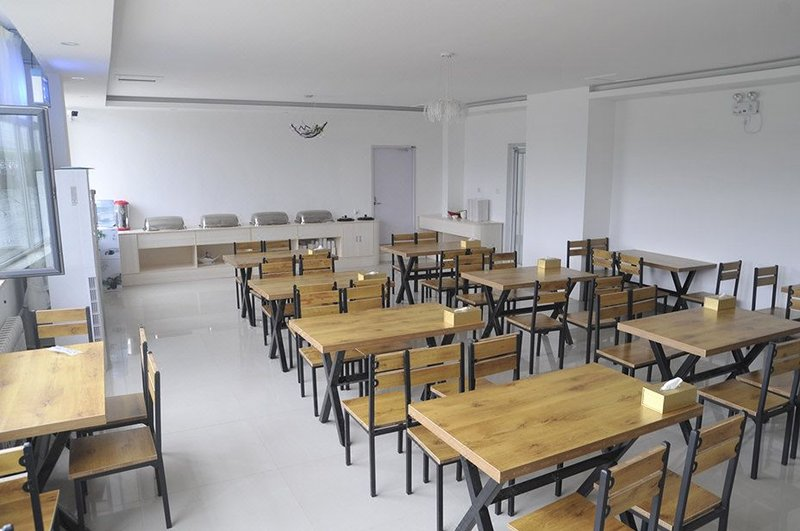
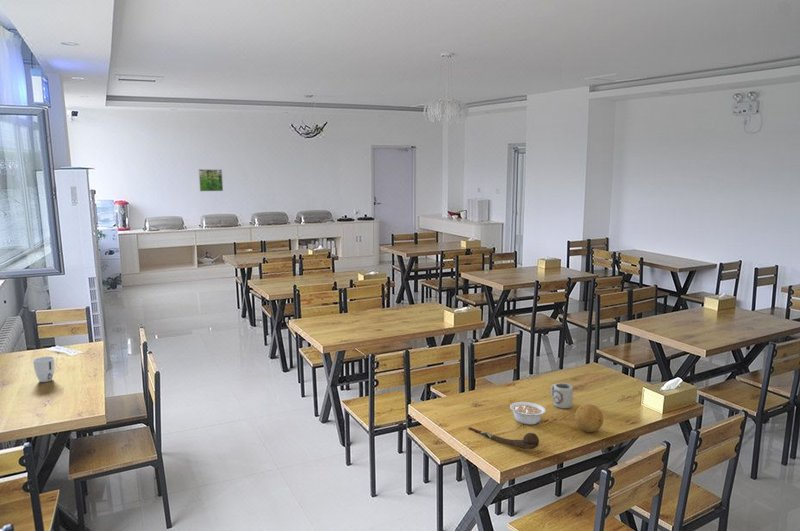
+ legume [509,401,546,426]
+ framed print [198,168,224,192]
+ fruit [574,403,604,433]
+ cup [32,355,55,383]
+ spoon [467,426,540,450]
+ cup [550,382,574,409]
